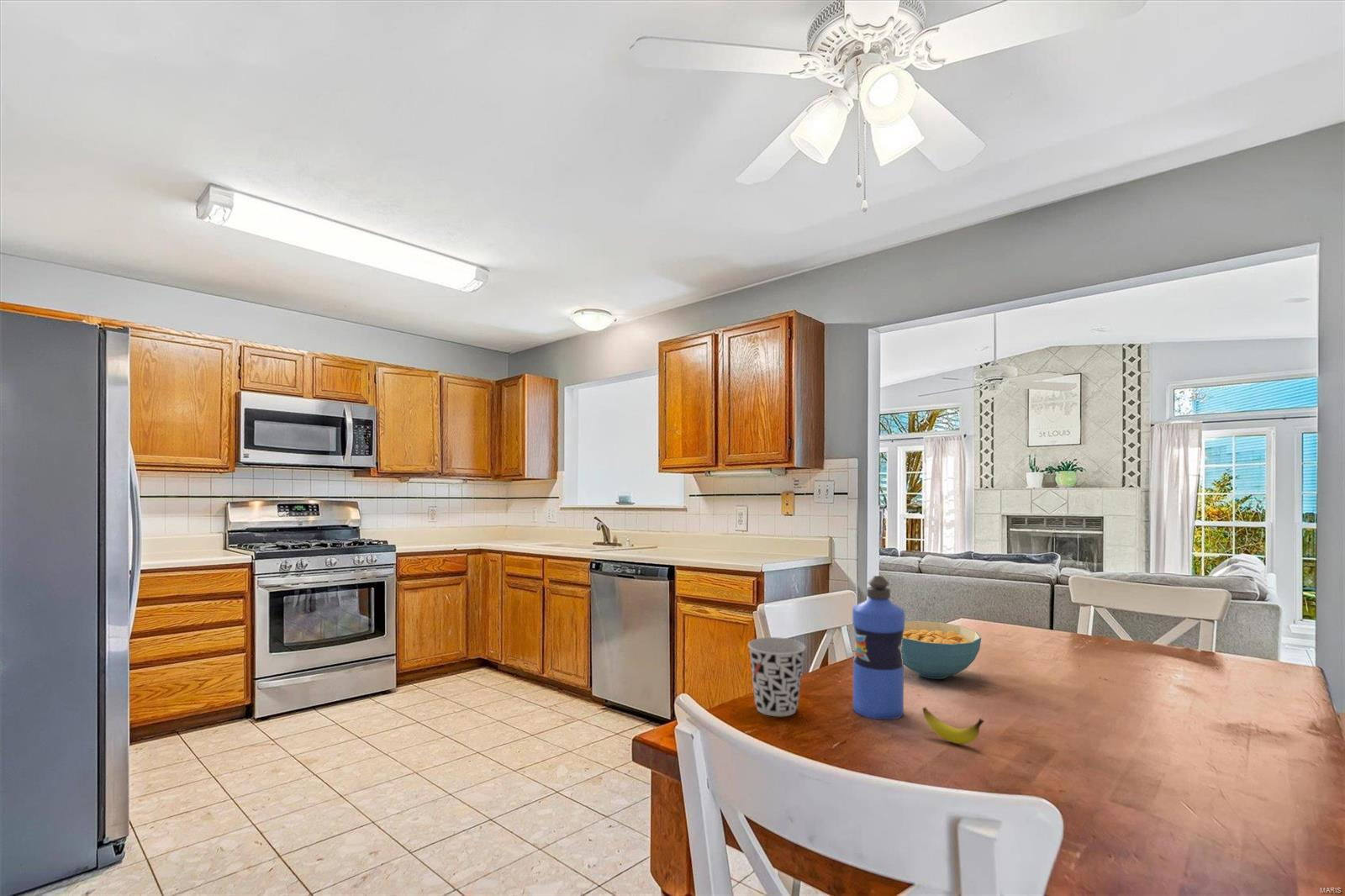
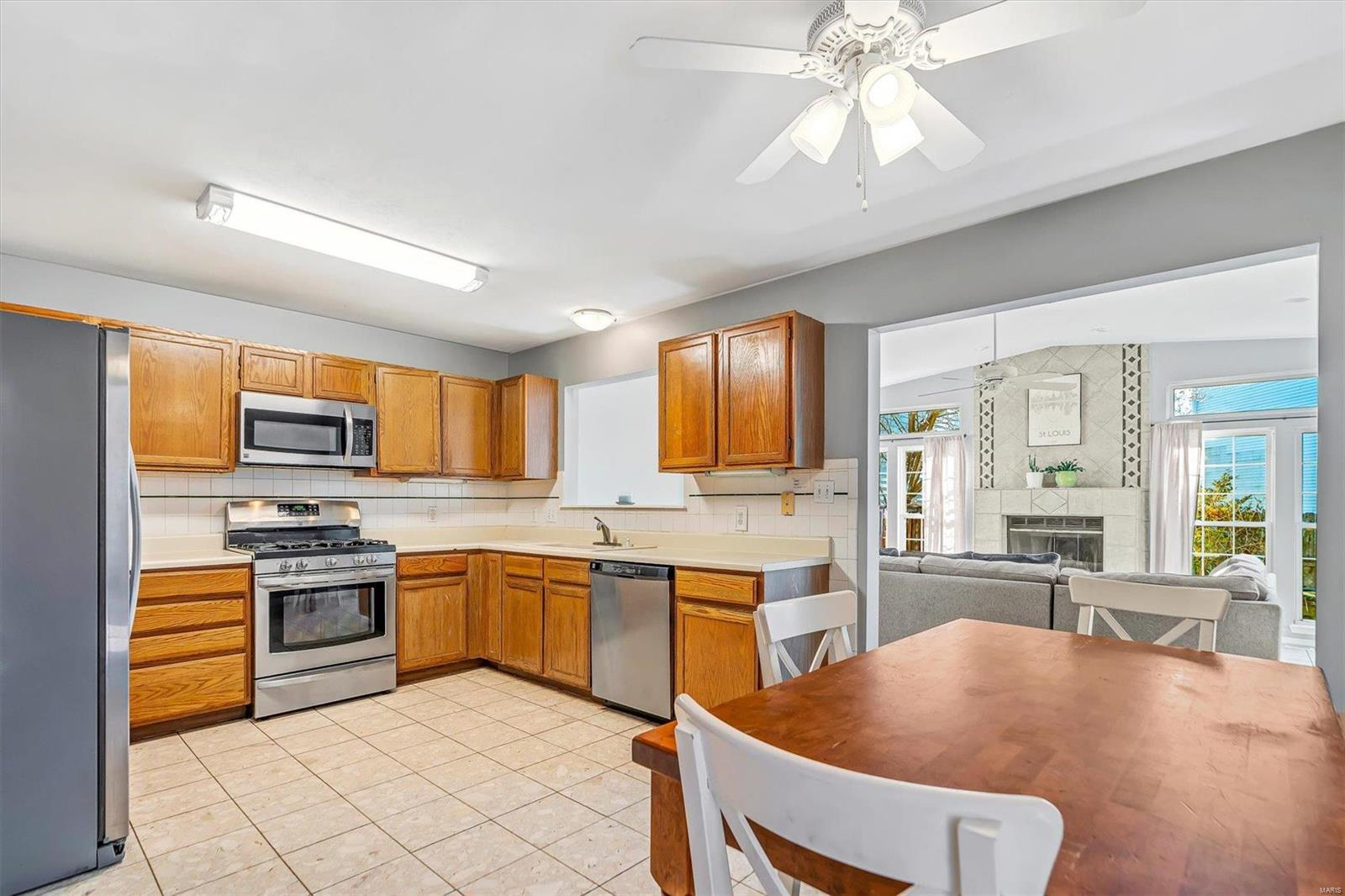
- water bottle [852,575,905,720]
- banana [921,707,985,745]
- cereal bowl [901,620,982,680]
- cup [747,636,806,717]
